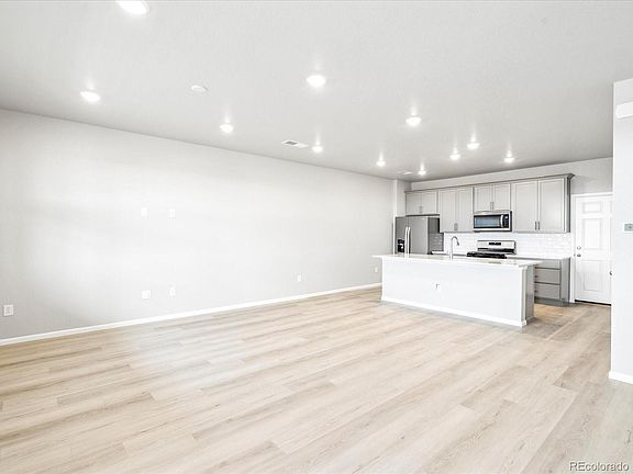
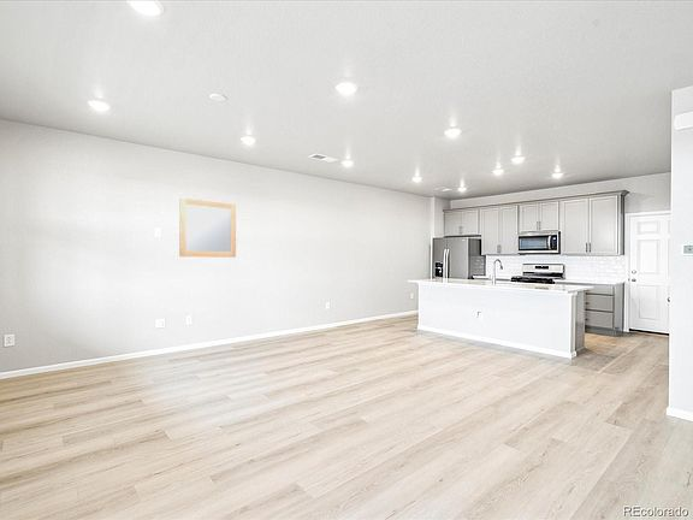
+ home mirror [178,197,237,259]
